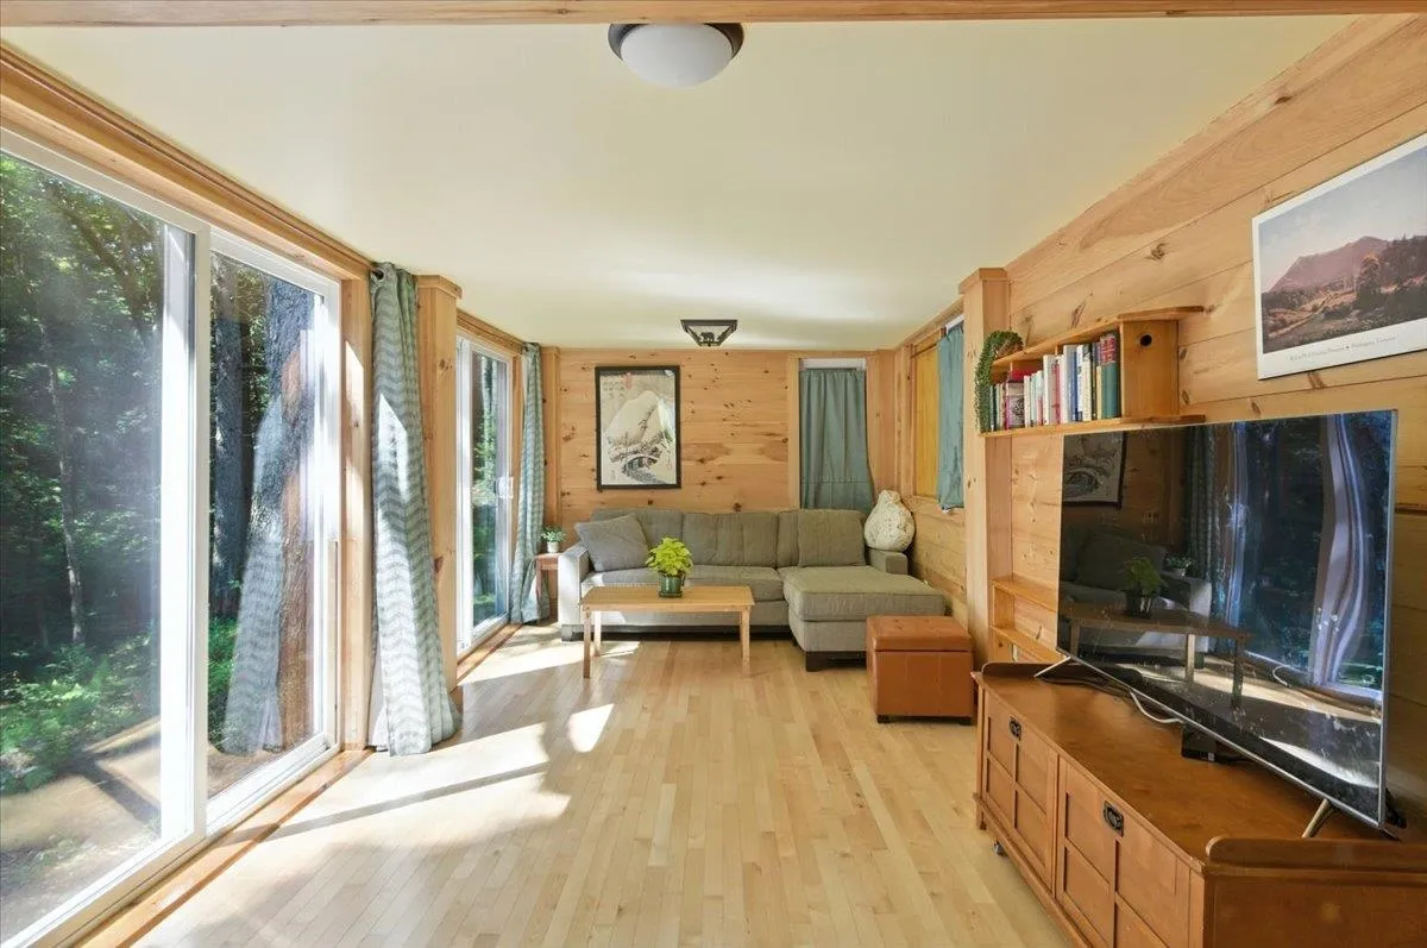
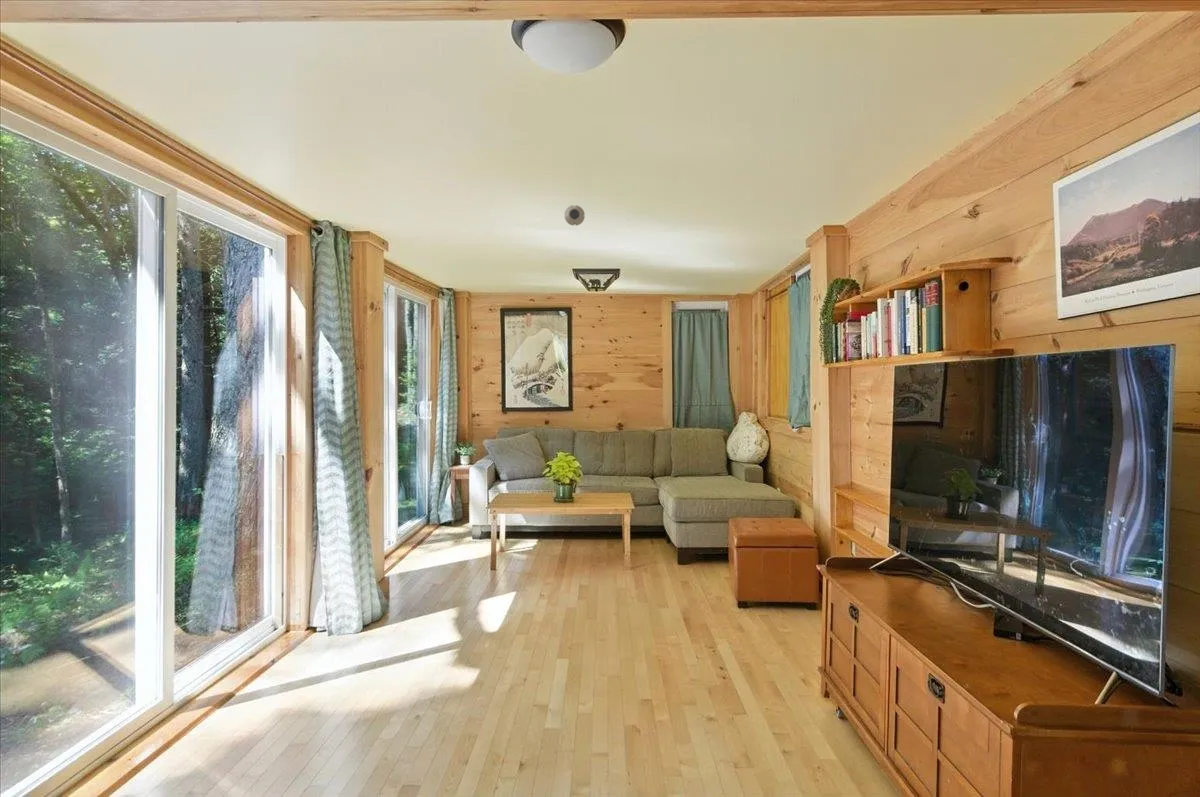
+ smoke detector [564,204,586,227]
